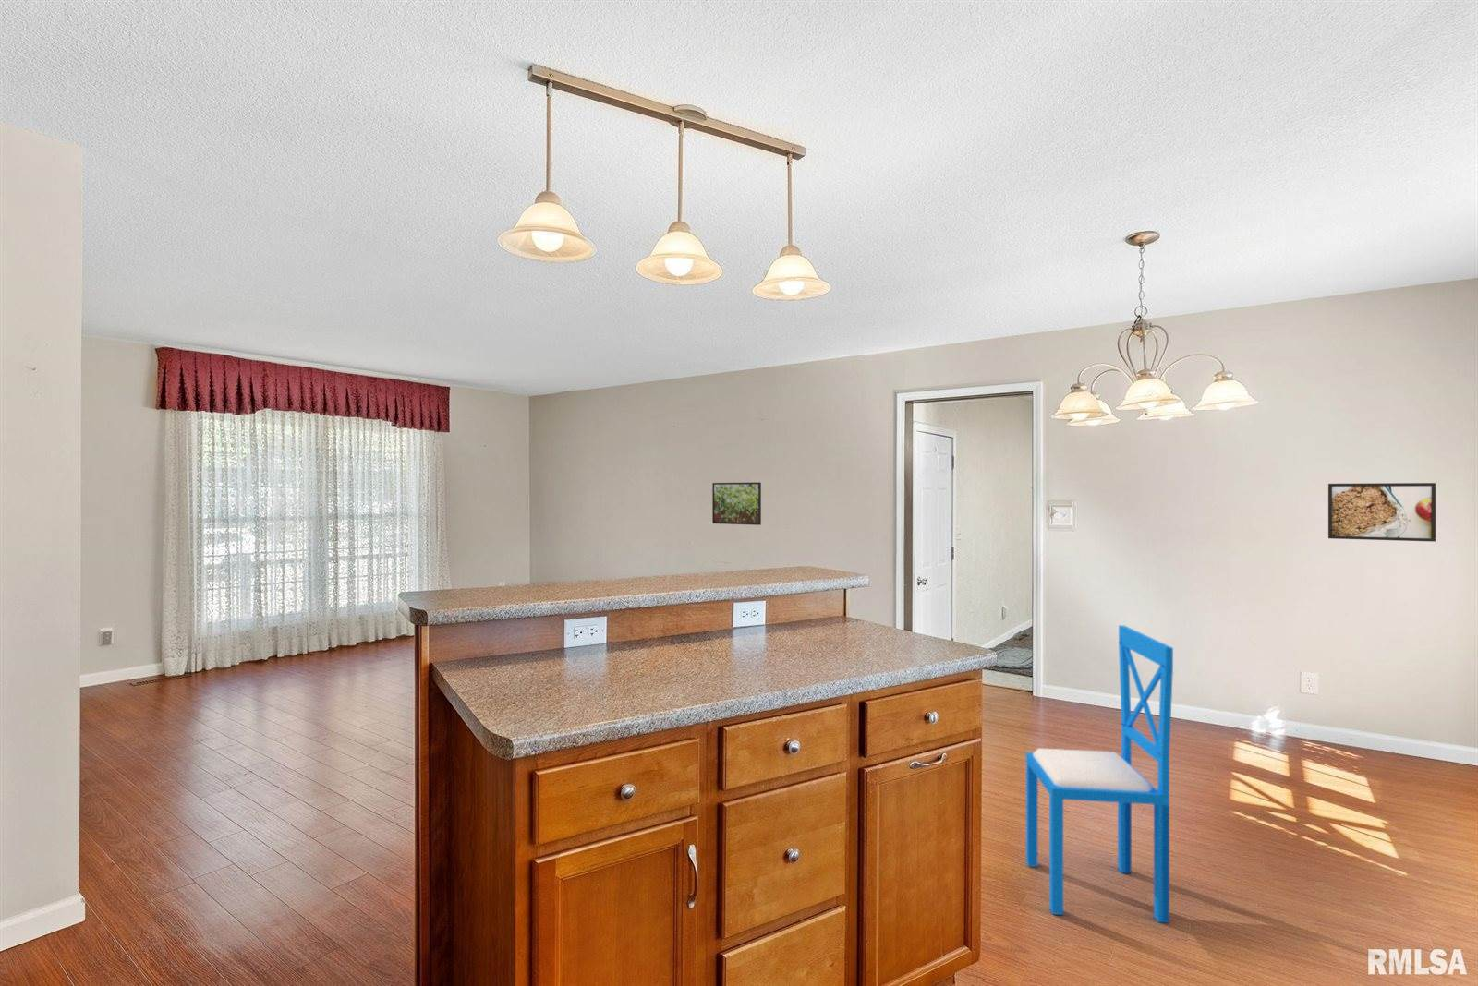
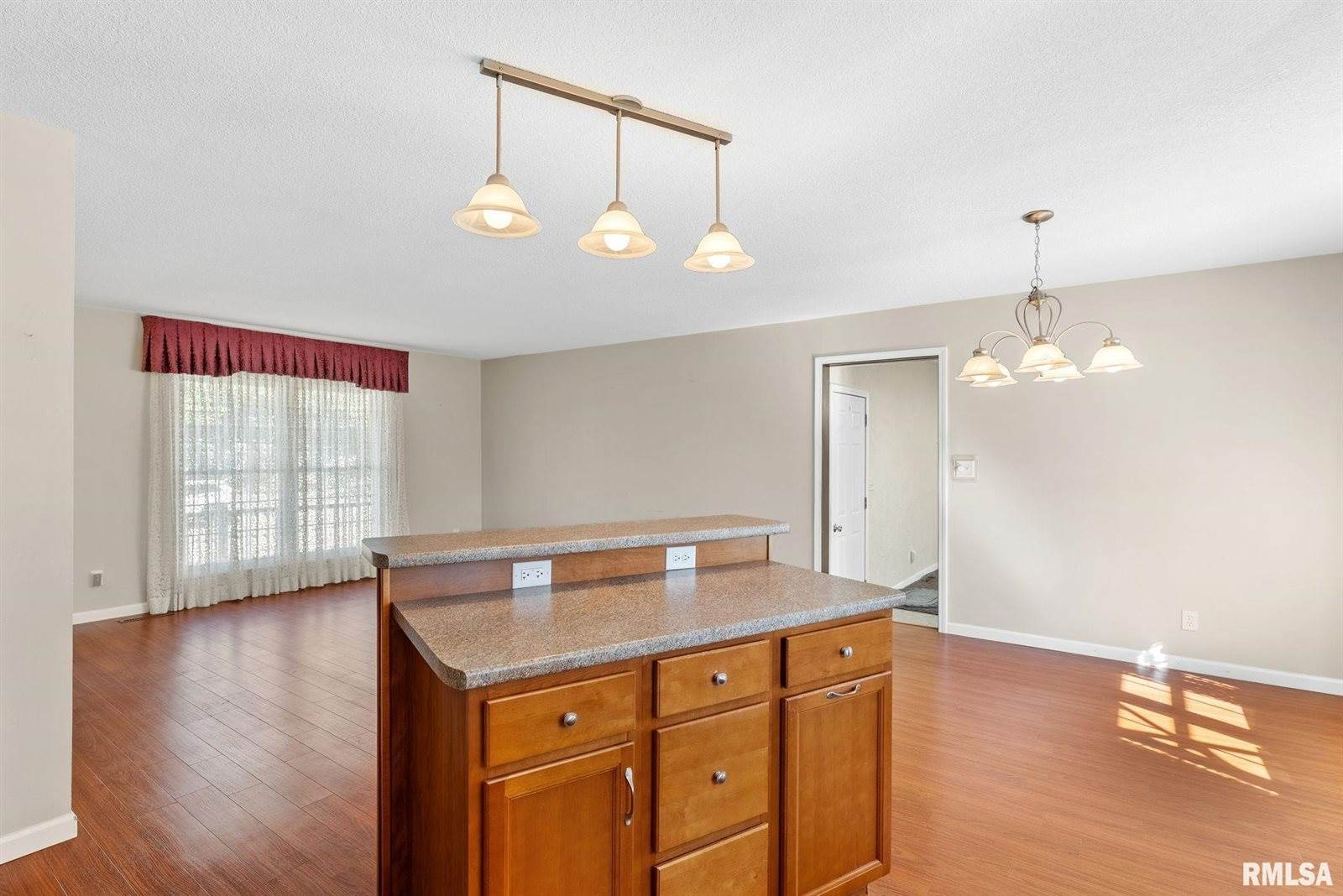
- dining chair [1026,624,1174,924]
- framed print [1327,482,1436,543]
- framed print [711,482,762,526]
